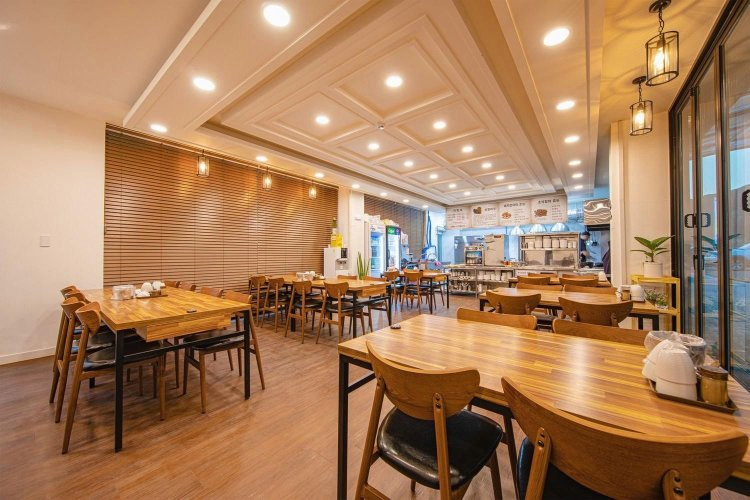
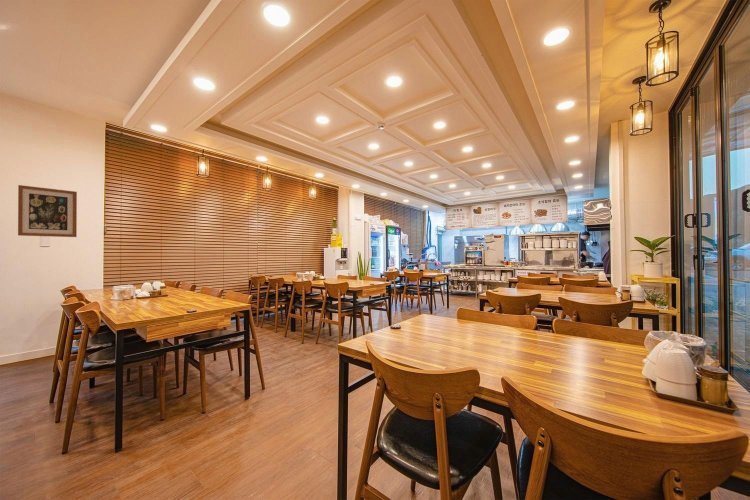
+ wall art [17,184,78,238]
